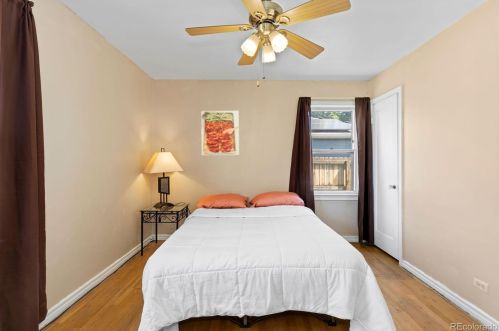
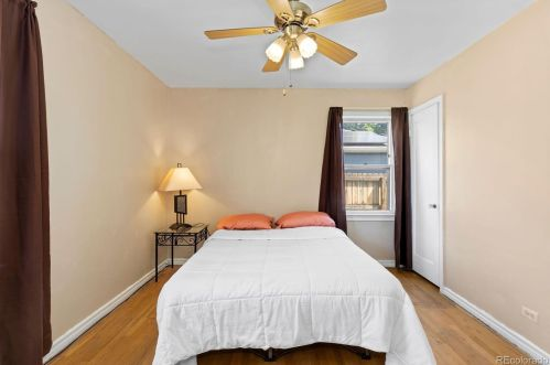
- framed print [200,110,240,156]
